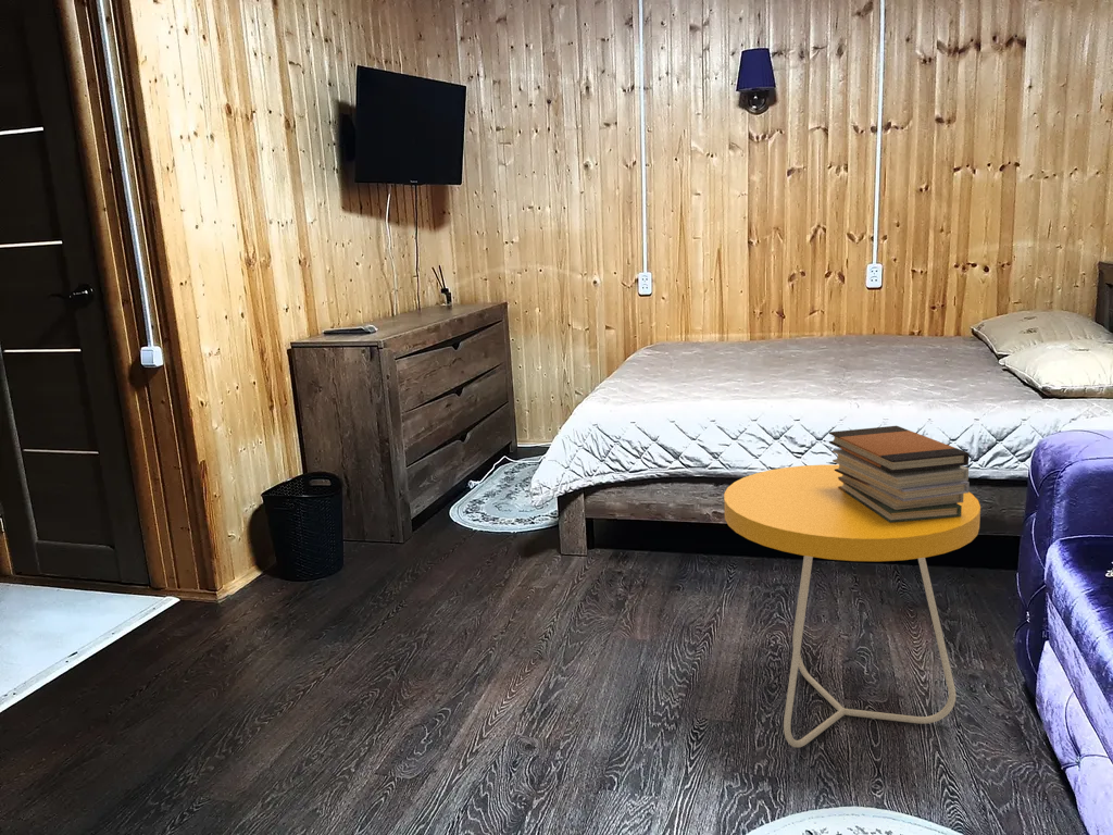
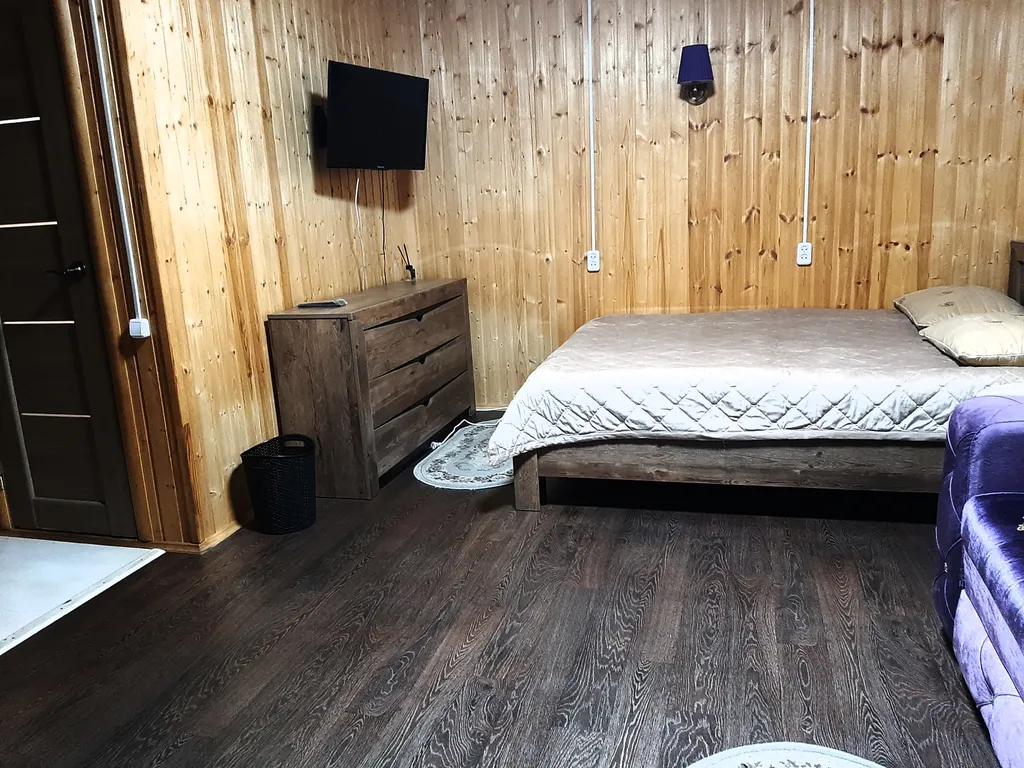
- book stack [828,425,971,523]
- side table [723,463,981,749]
